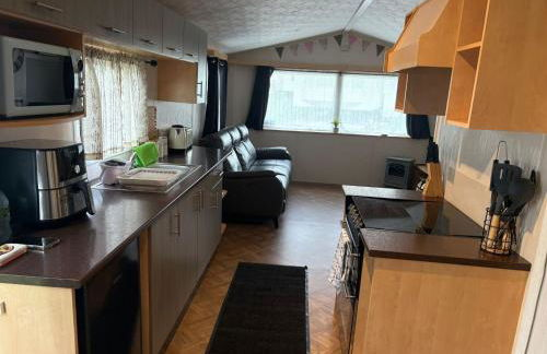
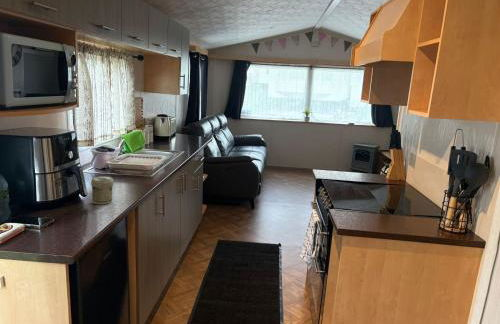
+ jar [90,175,114,205]
